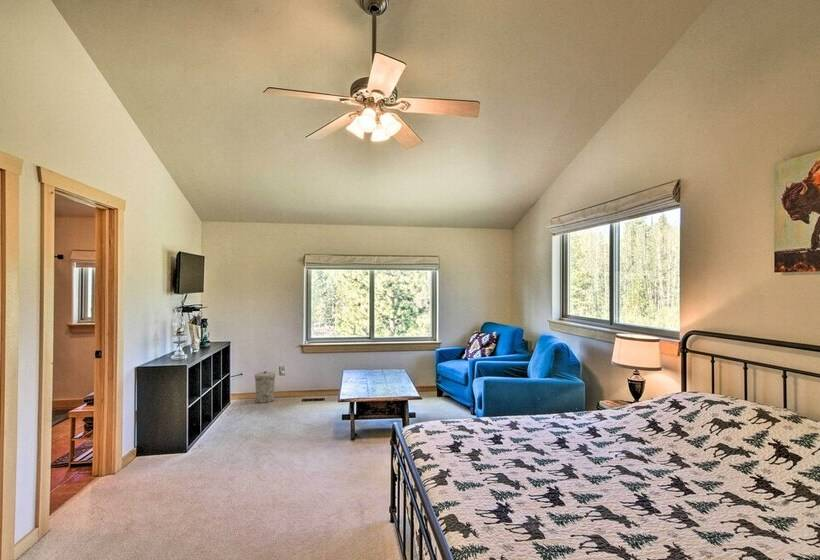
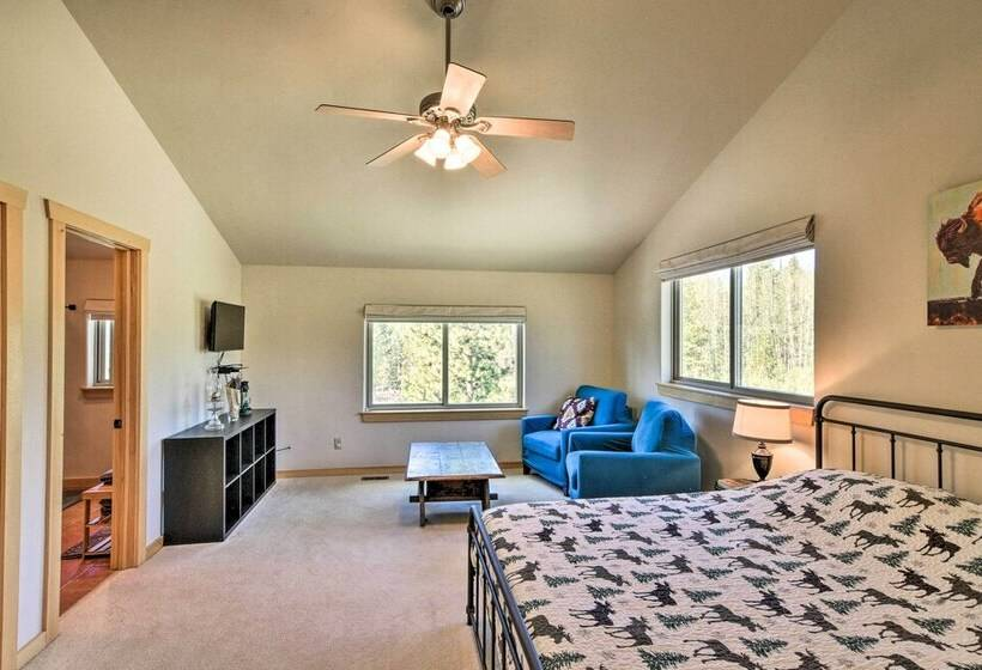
- trash can [254,370,276,404]
